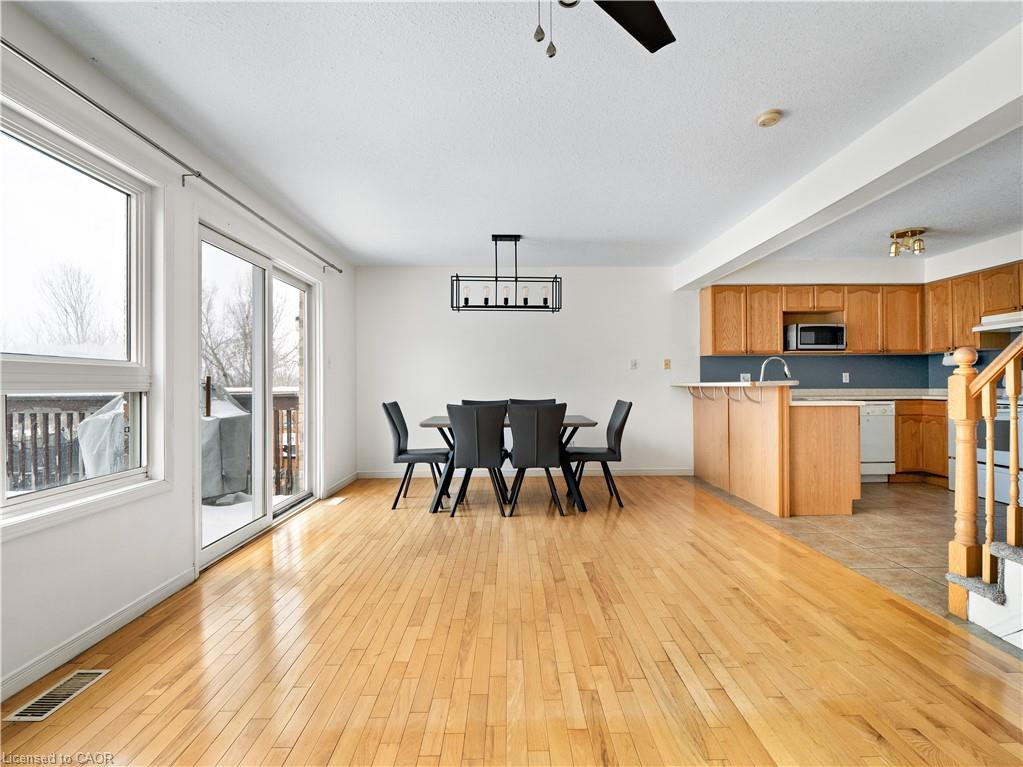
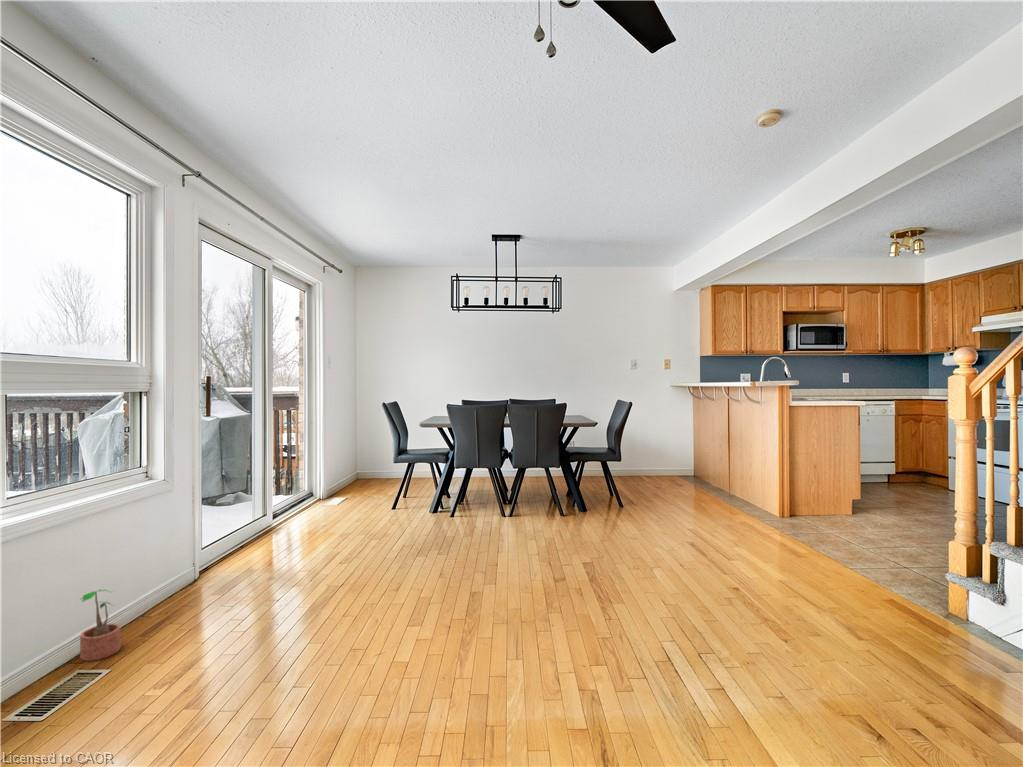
+ potted plant [79,588,121,662]
